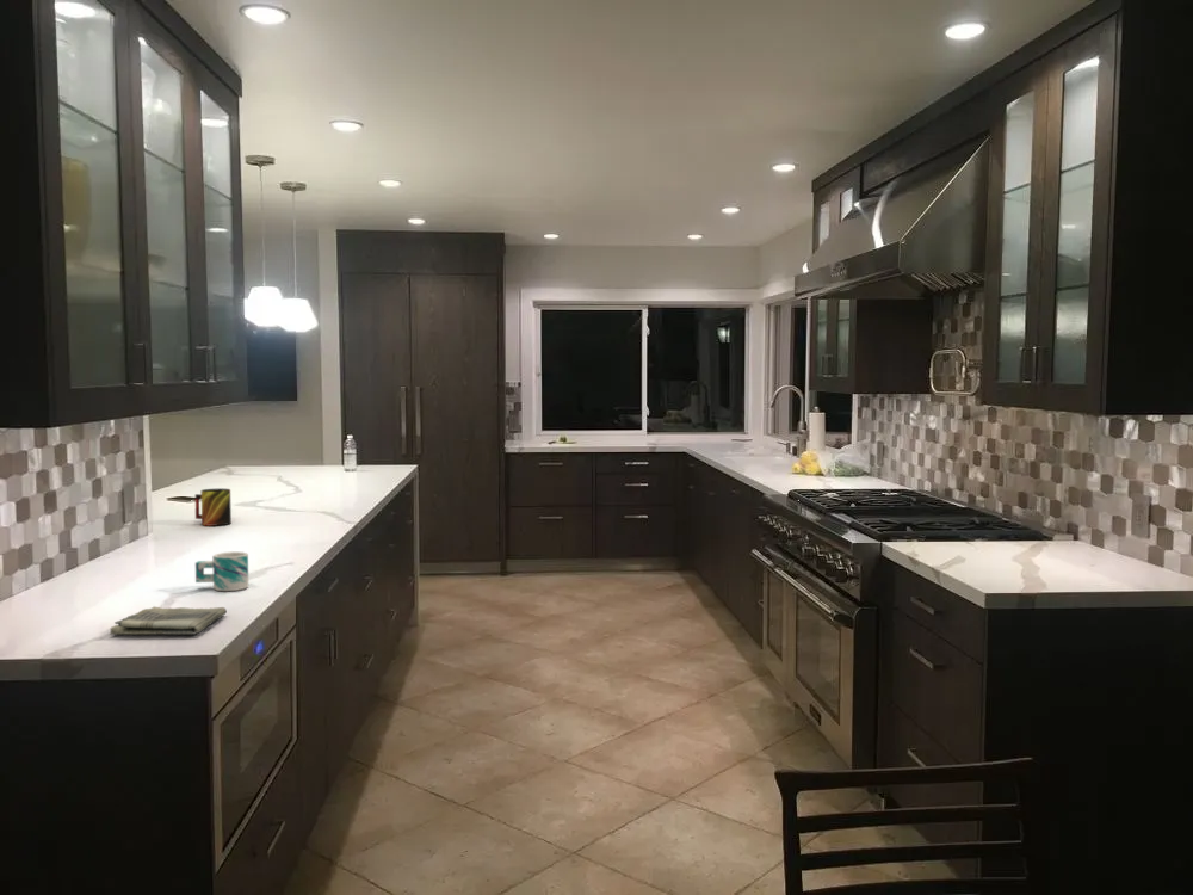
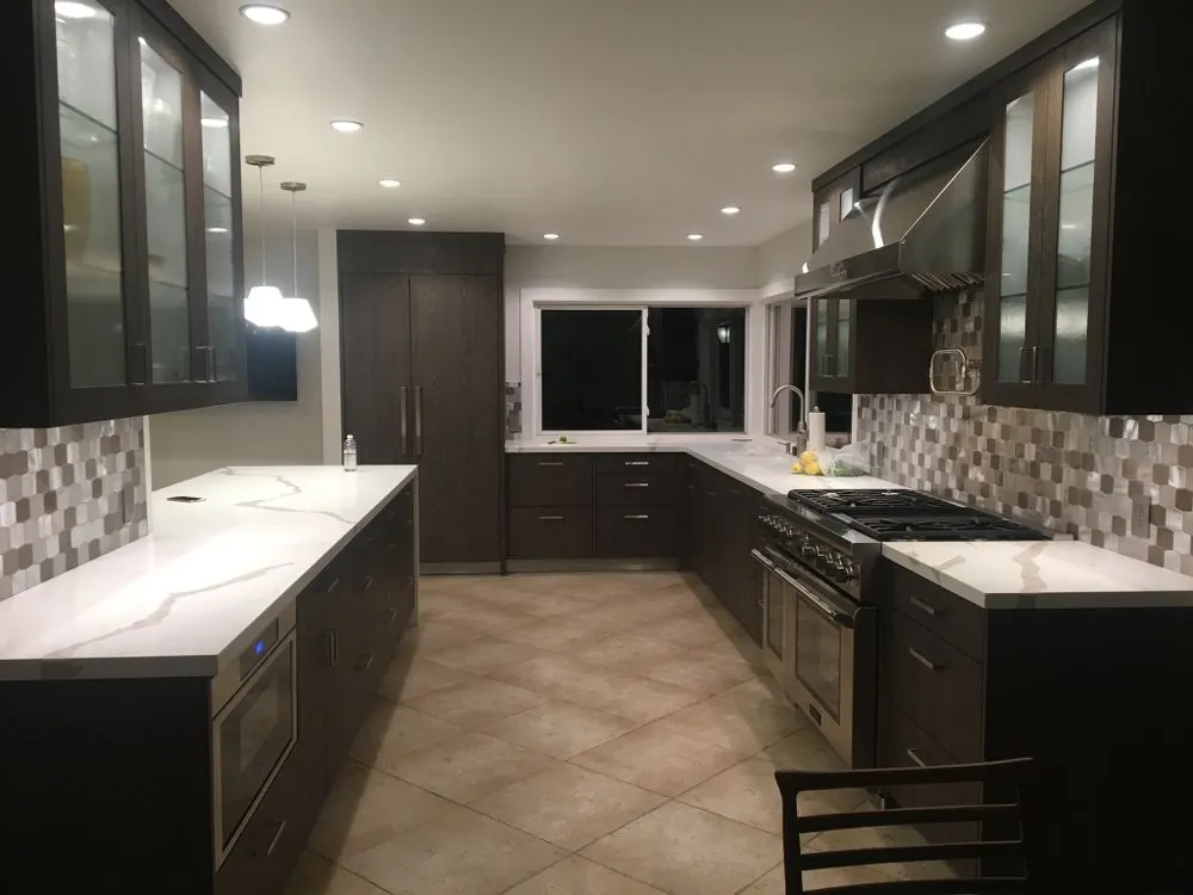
- mug [194,550,249,592]
- mug [194,487,233,527]
- dish towel [109,605,228,636]
